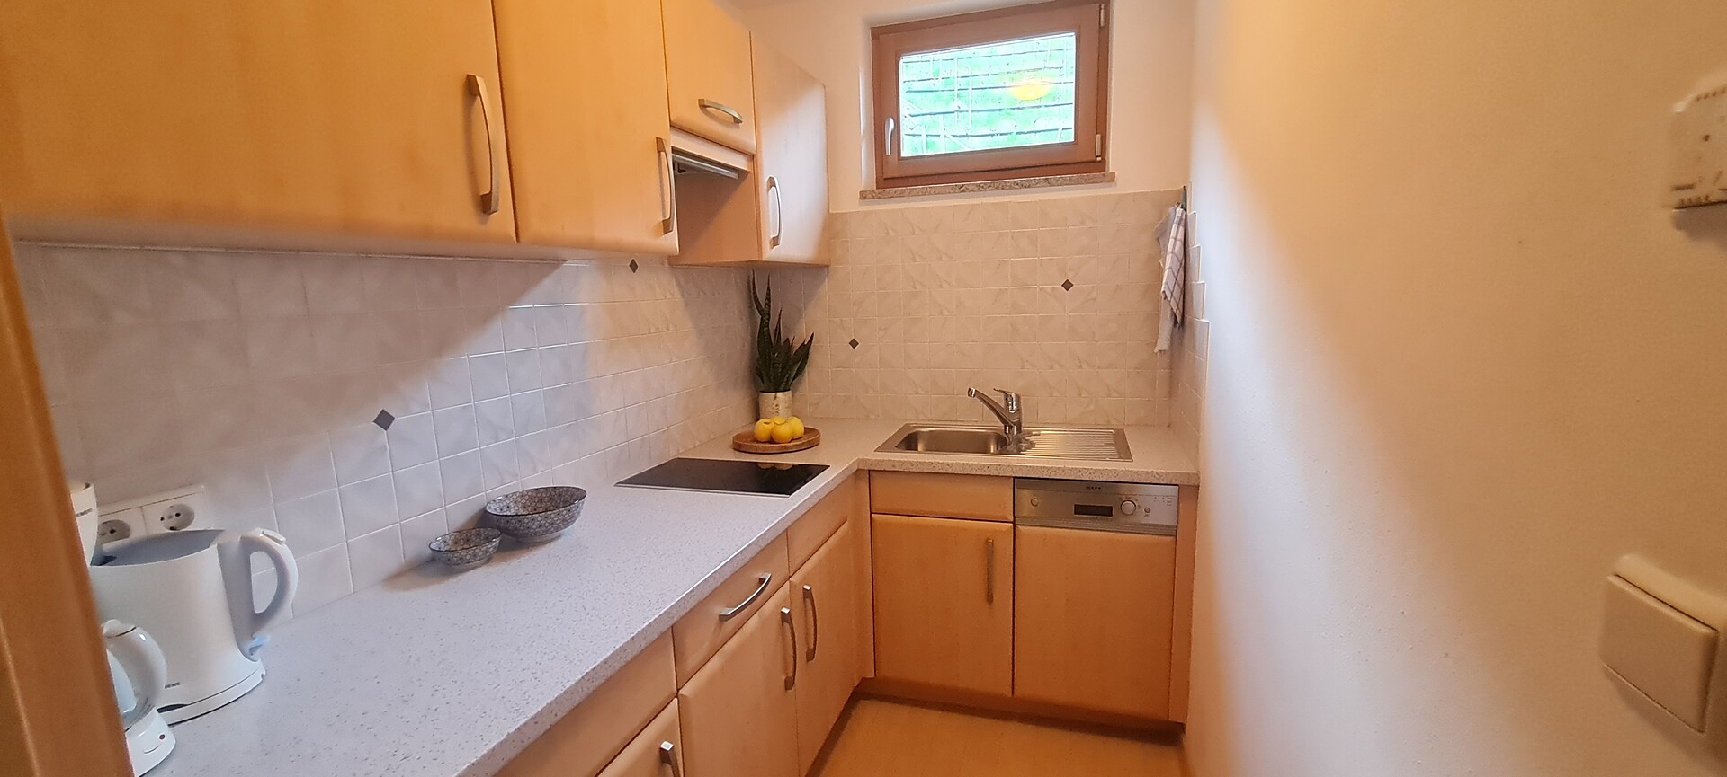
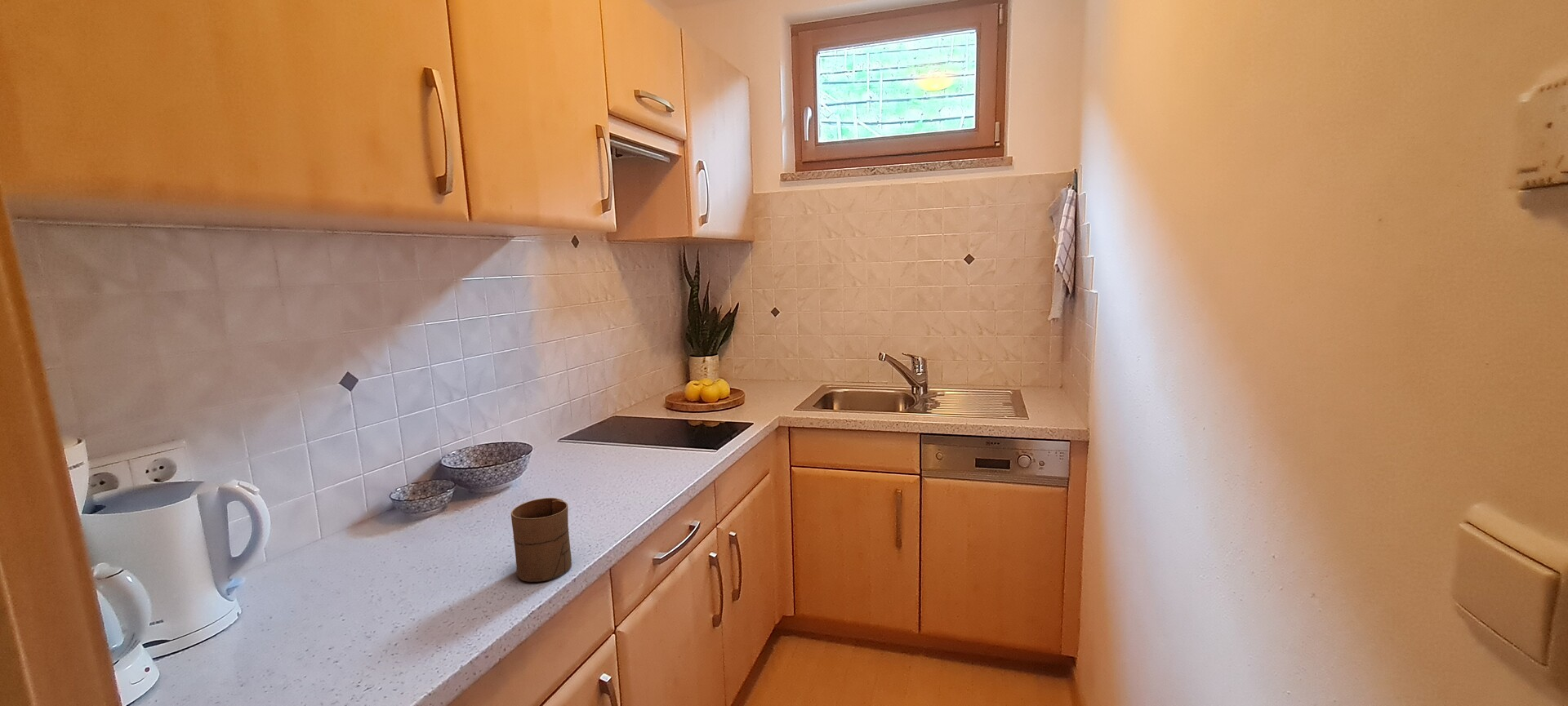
+ cup [510,497,572,583]
